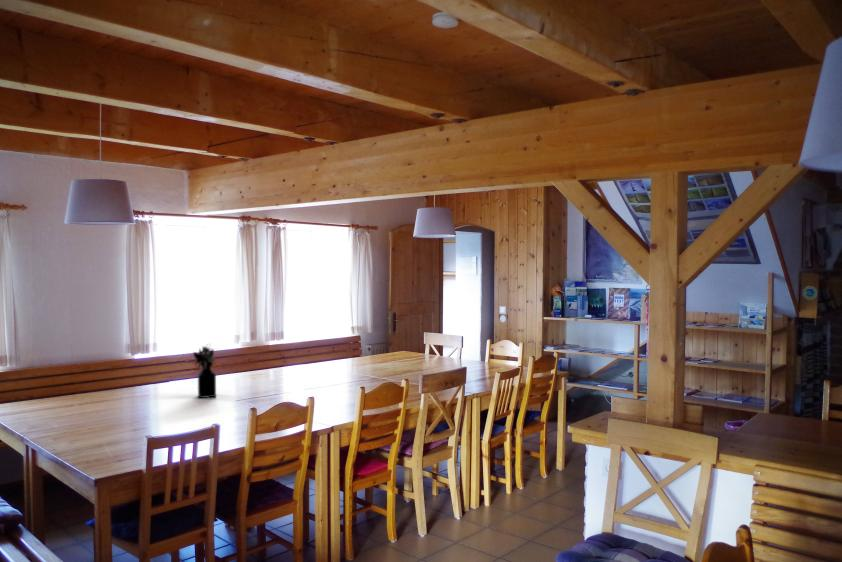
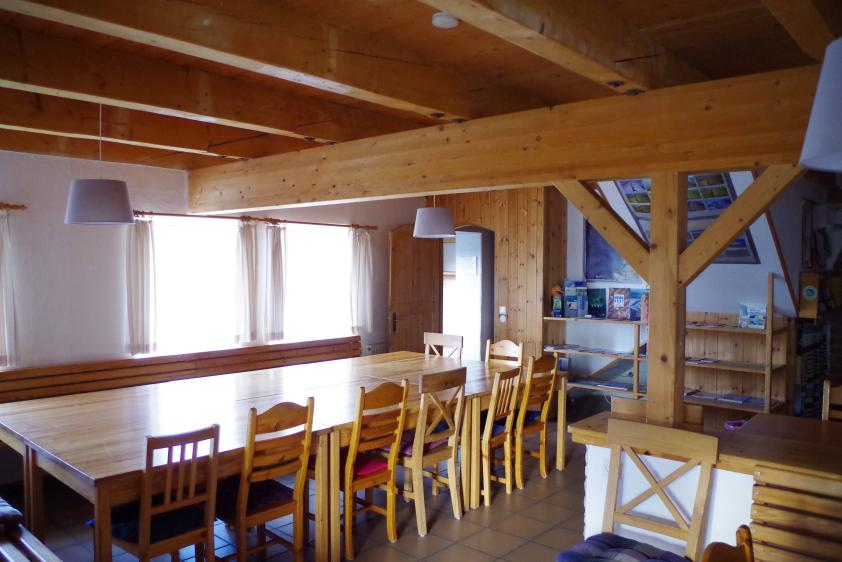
- vase [192,342,217,399]
